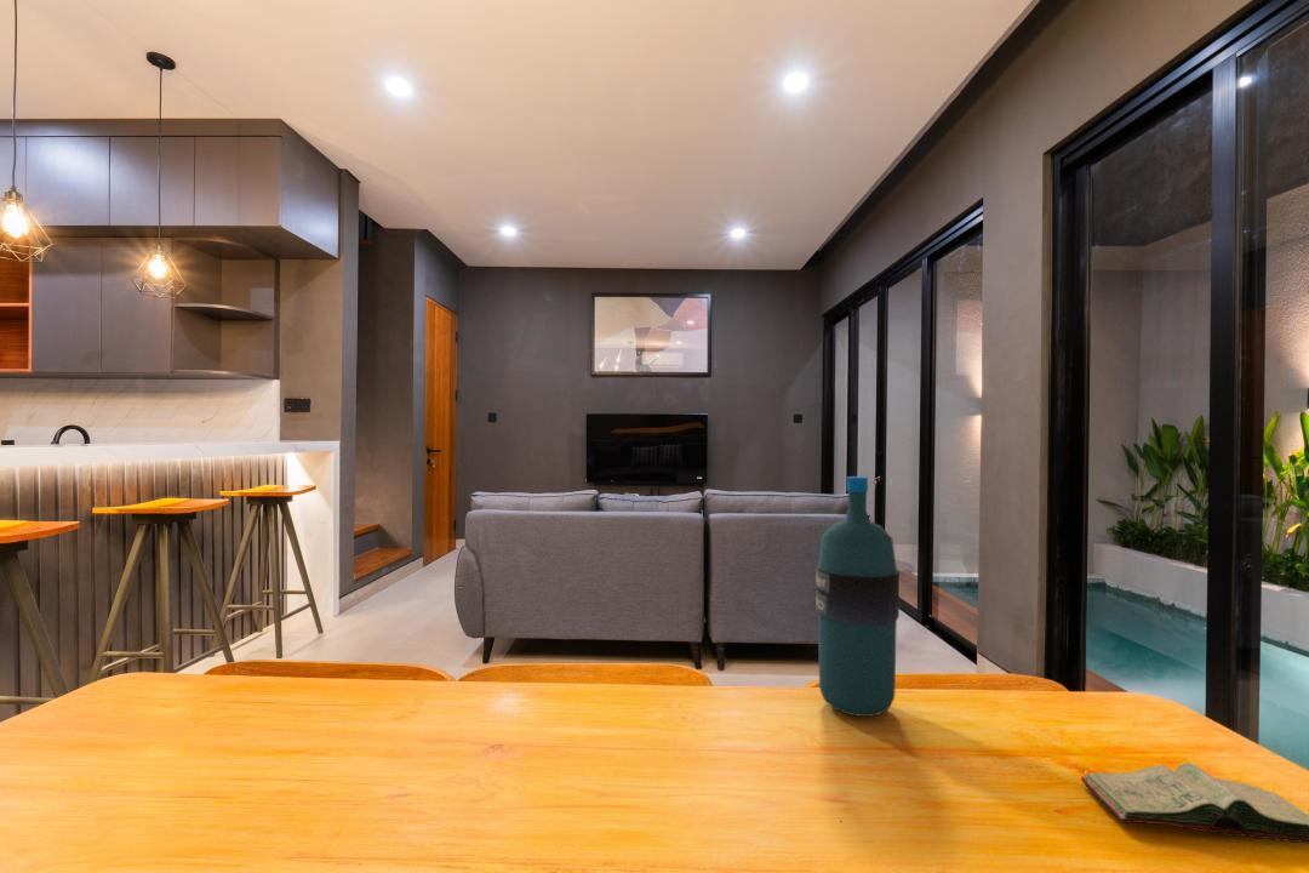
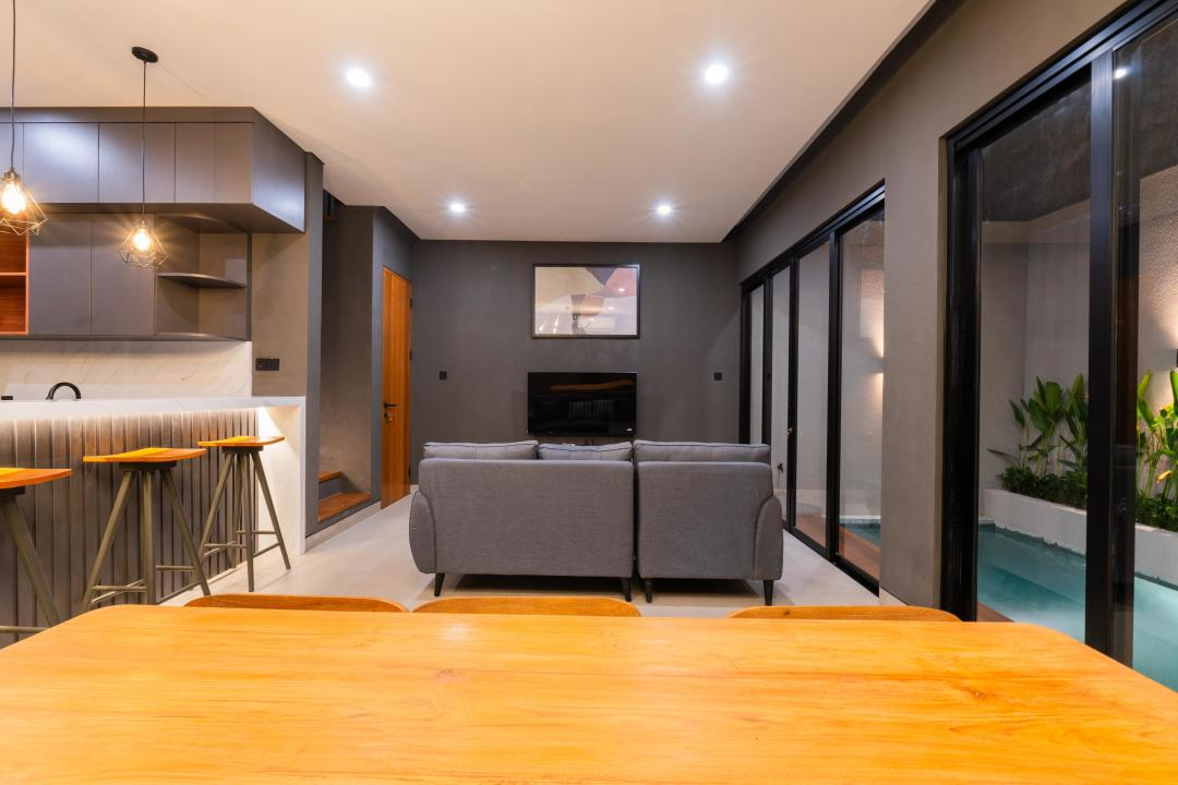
- water bottle [814,475,901,718]
- book [1080,761,1309,845]
